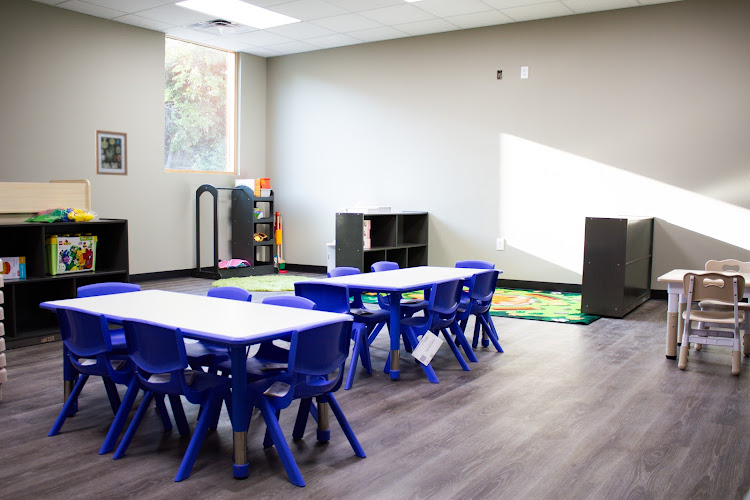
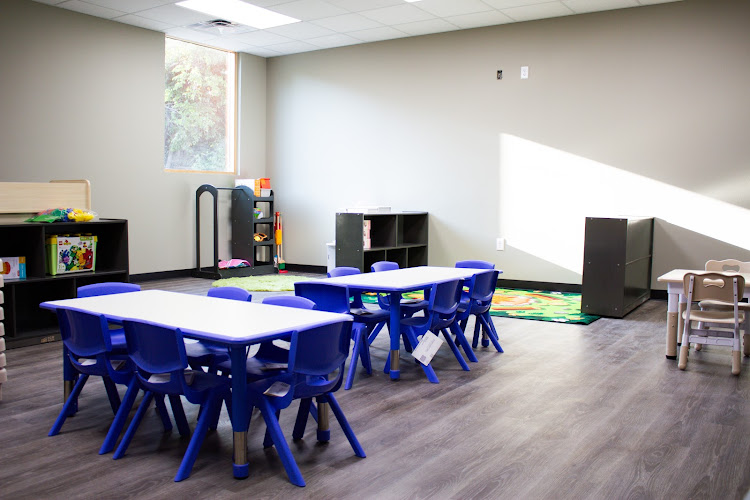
- wall art [94,129,128,176]
